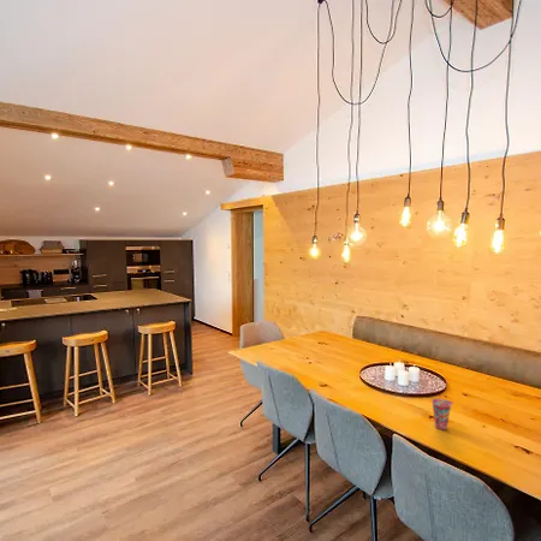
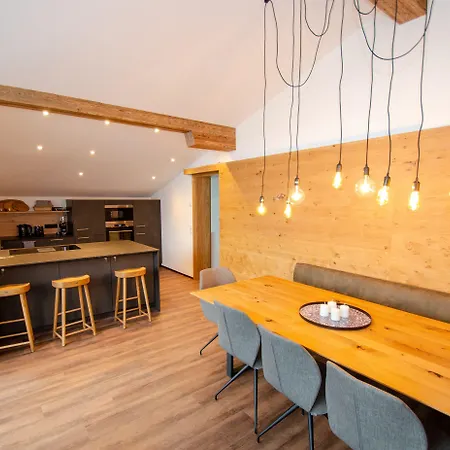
- cup [430,398,454,430]
